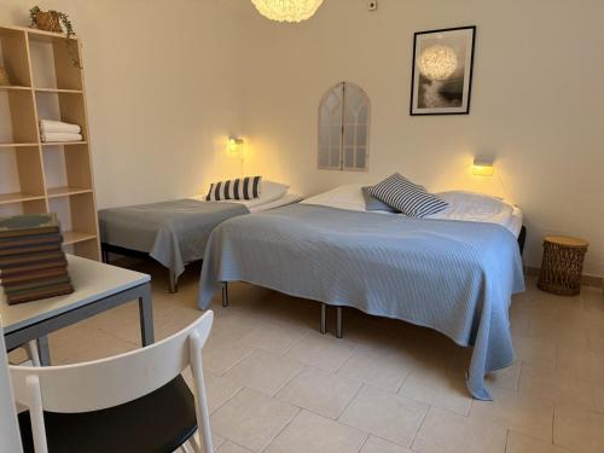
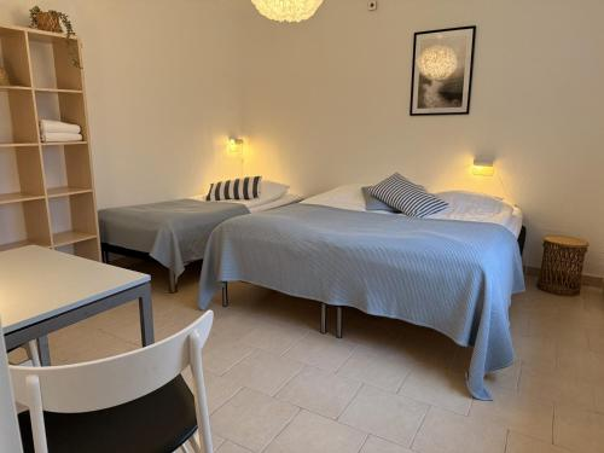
- book stack [0,211,76,306]
- home mirror [316,81,372,174]
